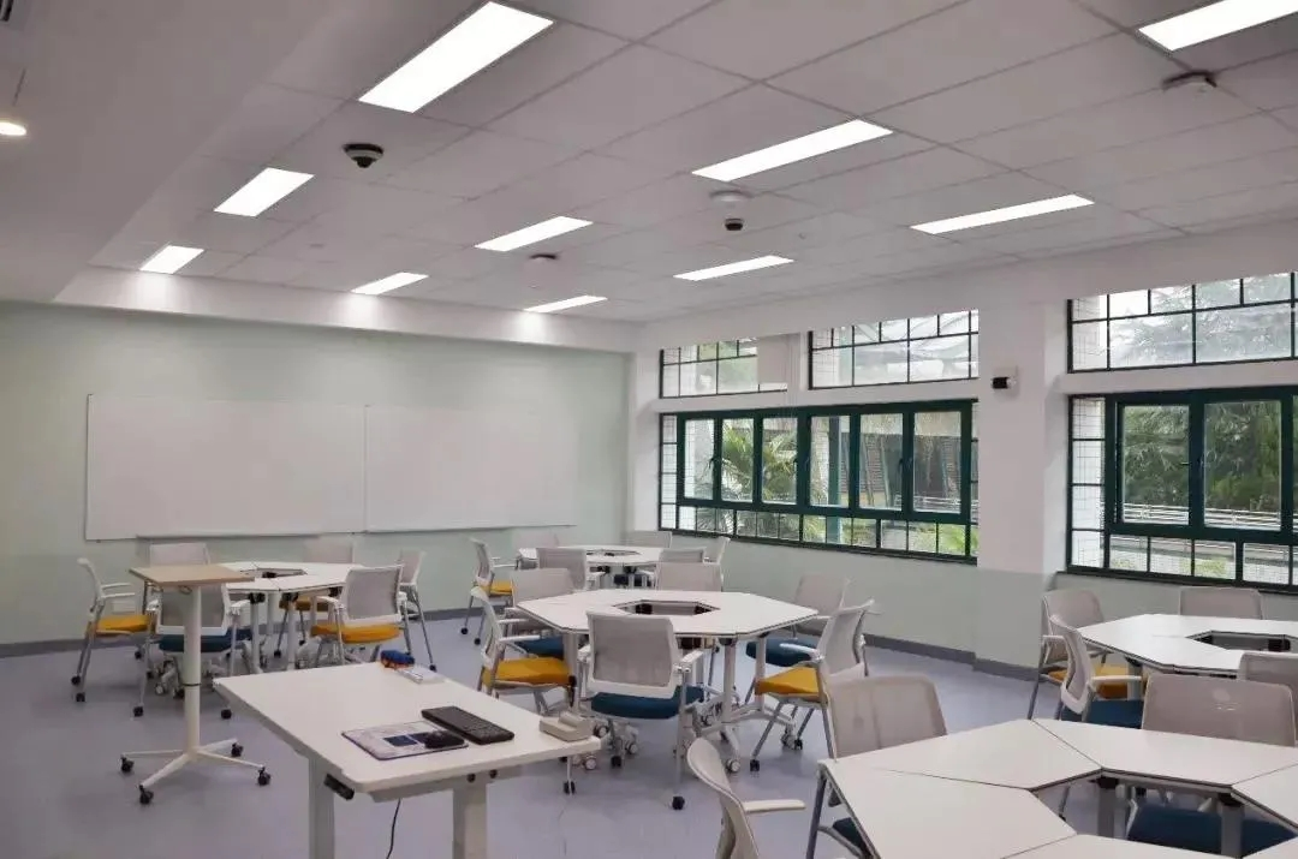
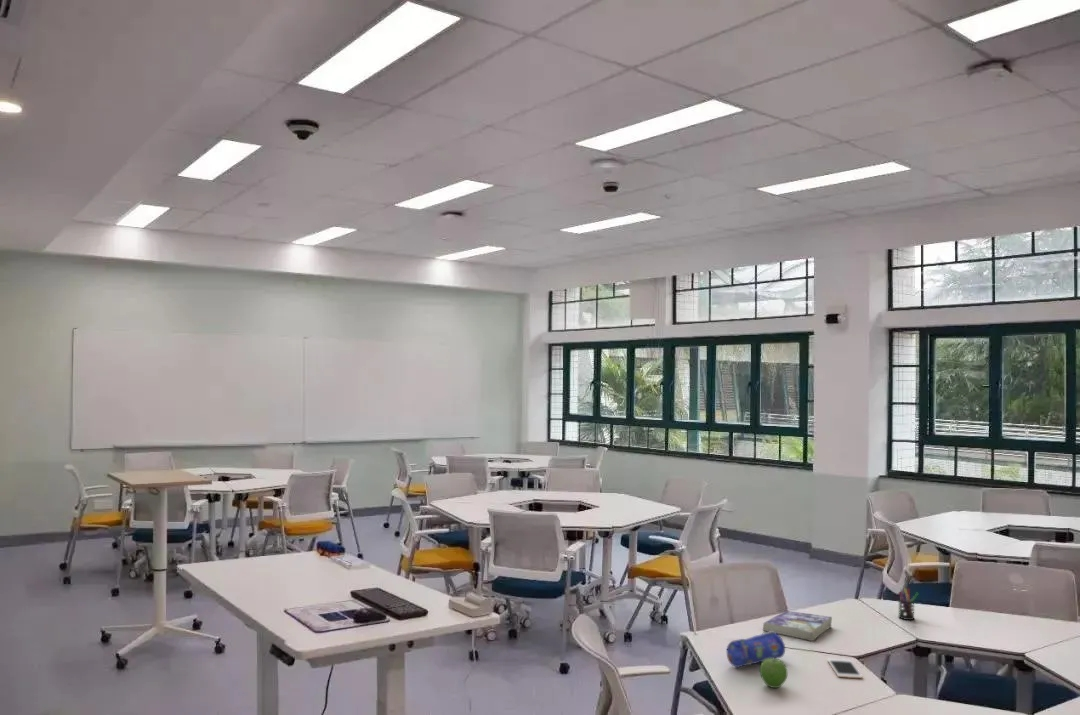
+ pencil case [726,631,786,668]
+ cell phone [826,658,864,679]
+ book [762,610,833,642]
+ fruit [759,658,788,689]
+ pen holder [897,587,920,621]
